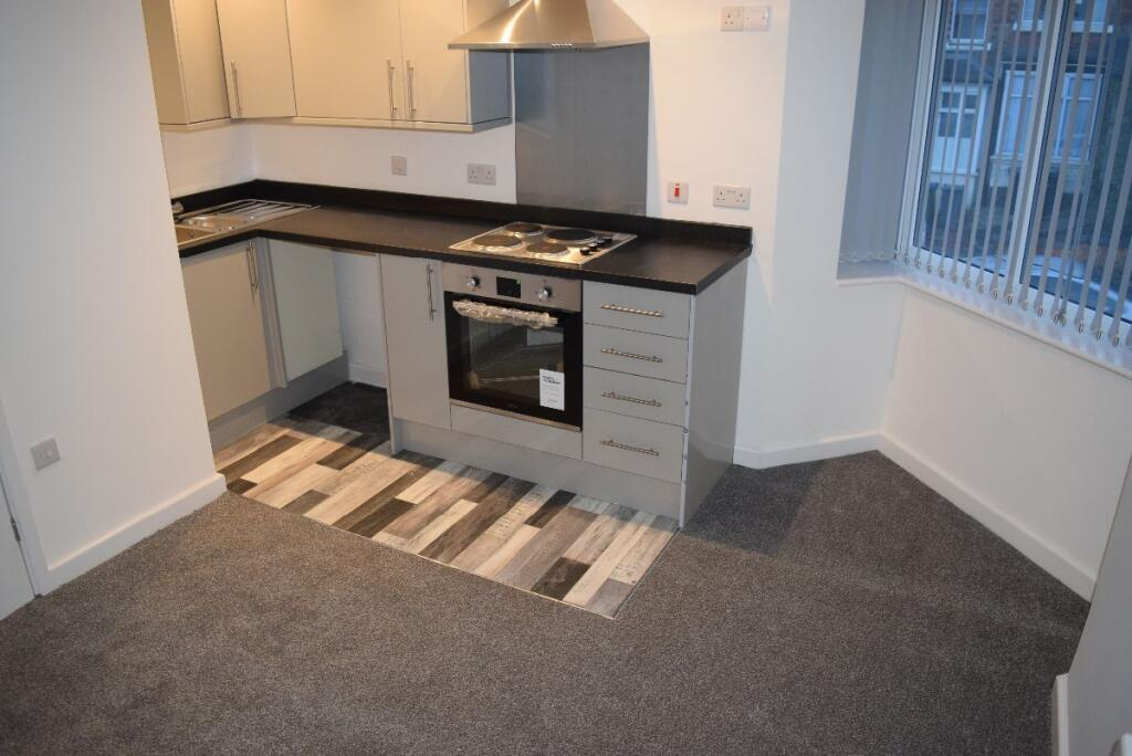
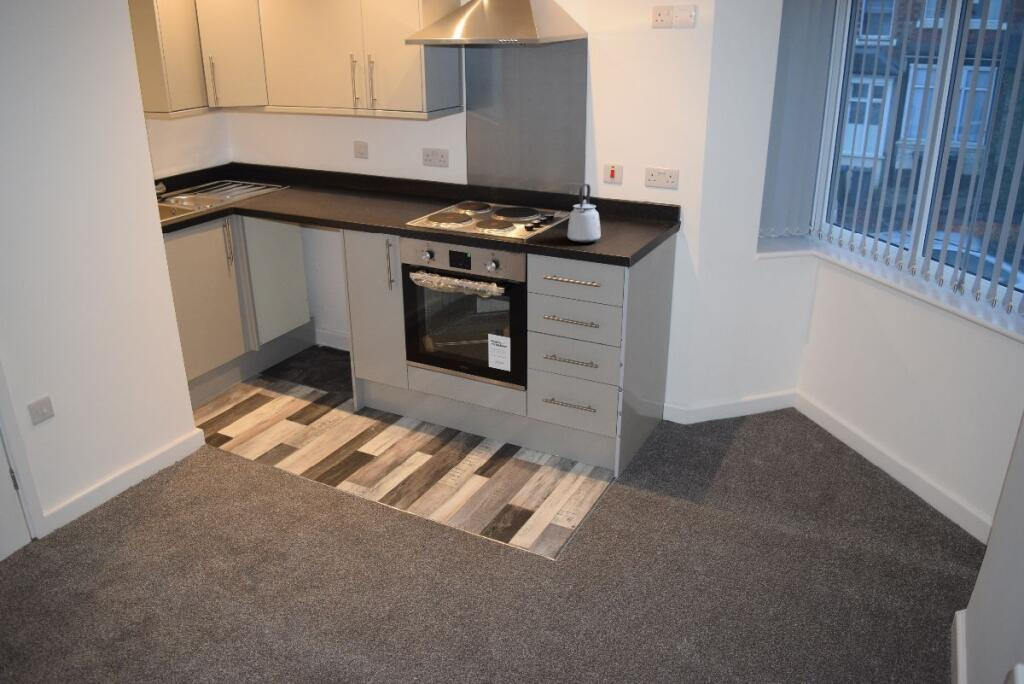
+ kettle [566,183,602,244]
